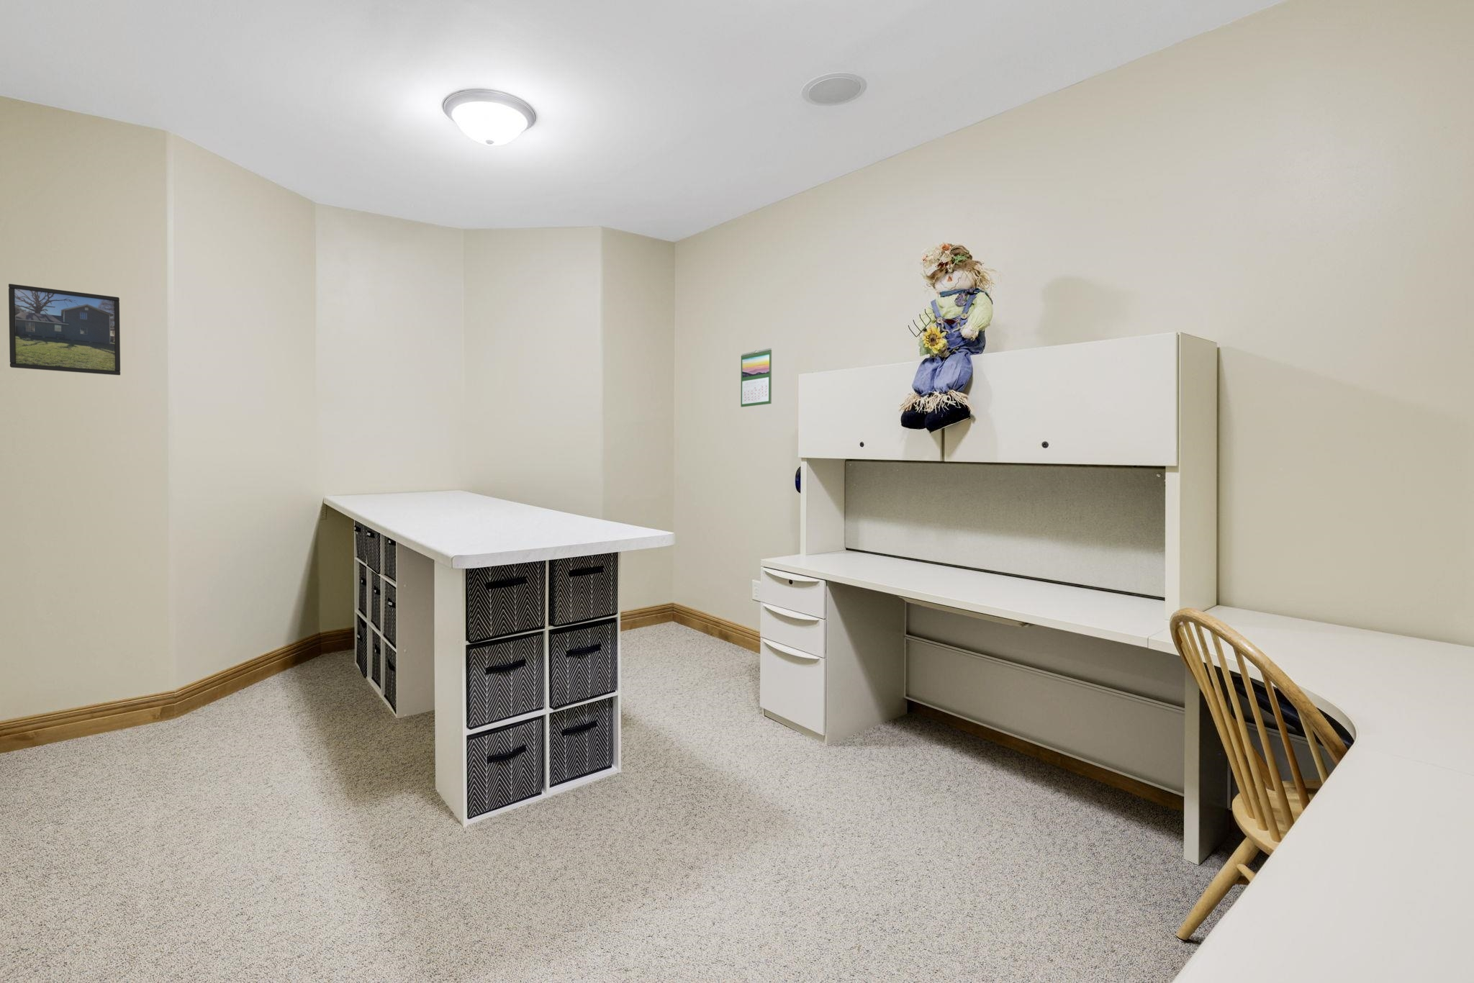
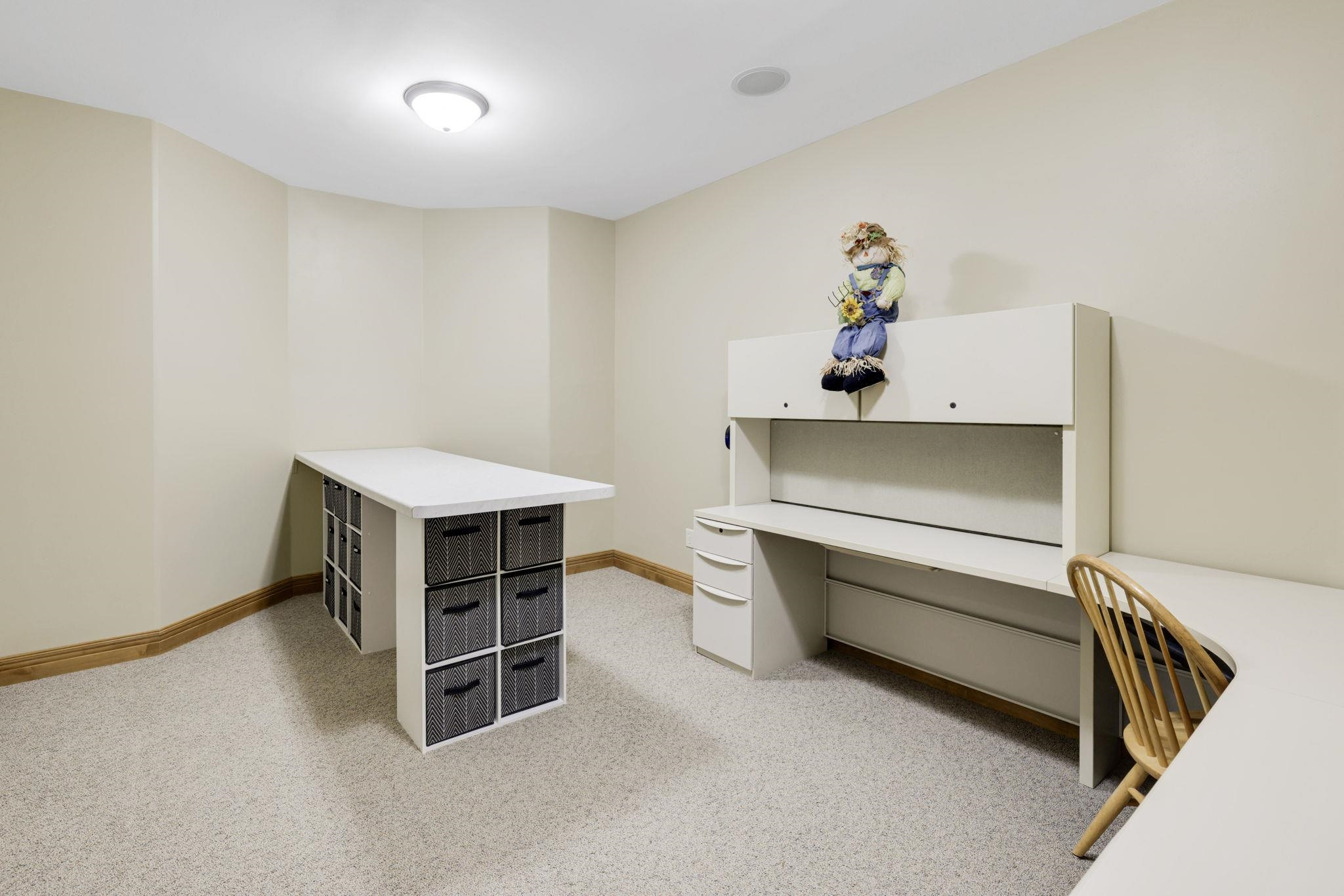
- calendar [740,348,772,408]
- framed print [8,283,121,375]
